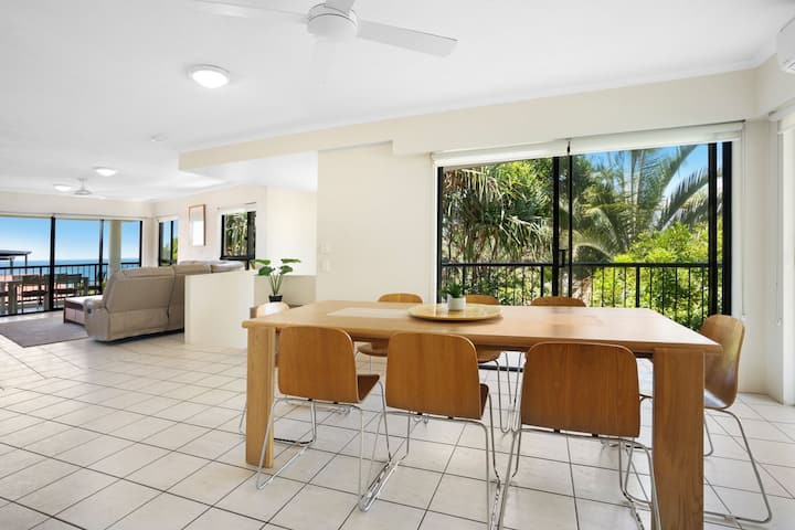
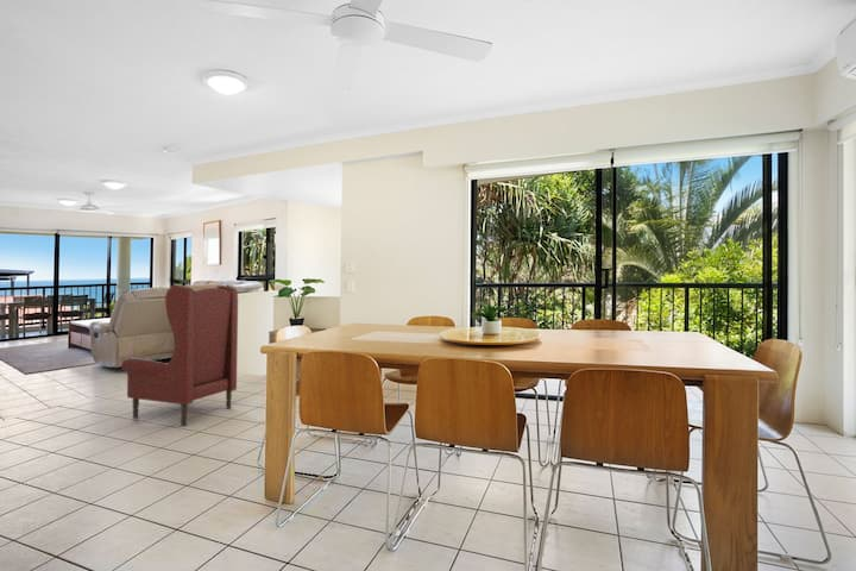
+ armchair [120,284,239,427]
